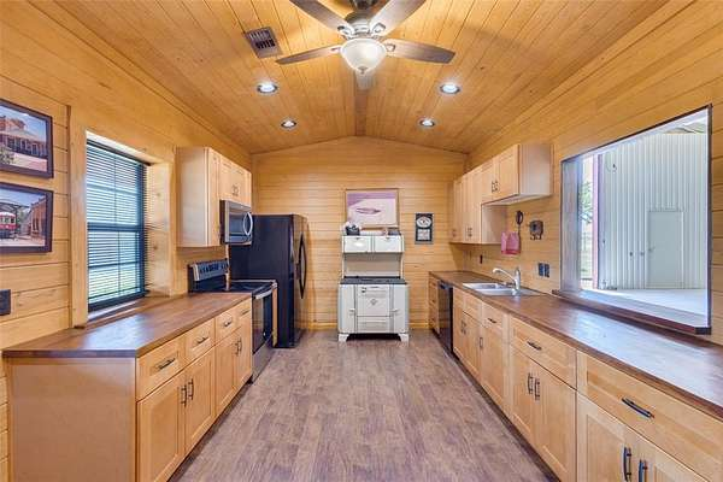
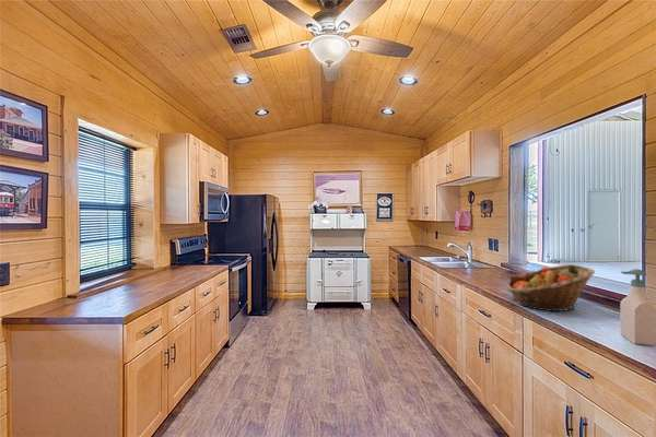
+ soap bottle [619,268,656,346]
+ fruit basket [505,263,596,312]
